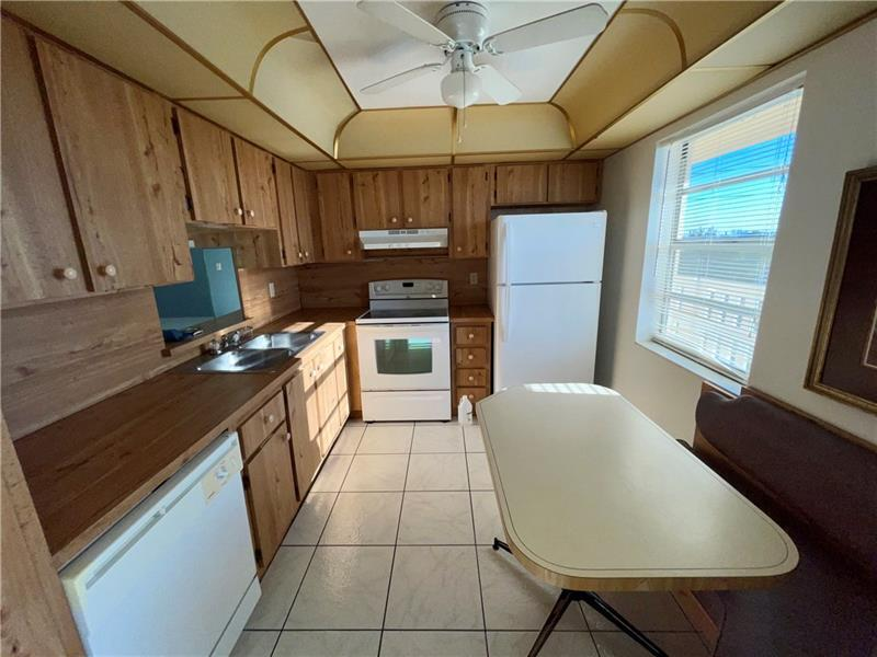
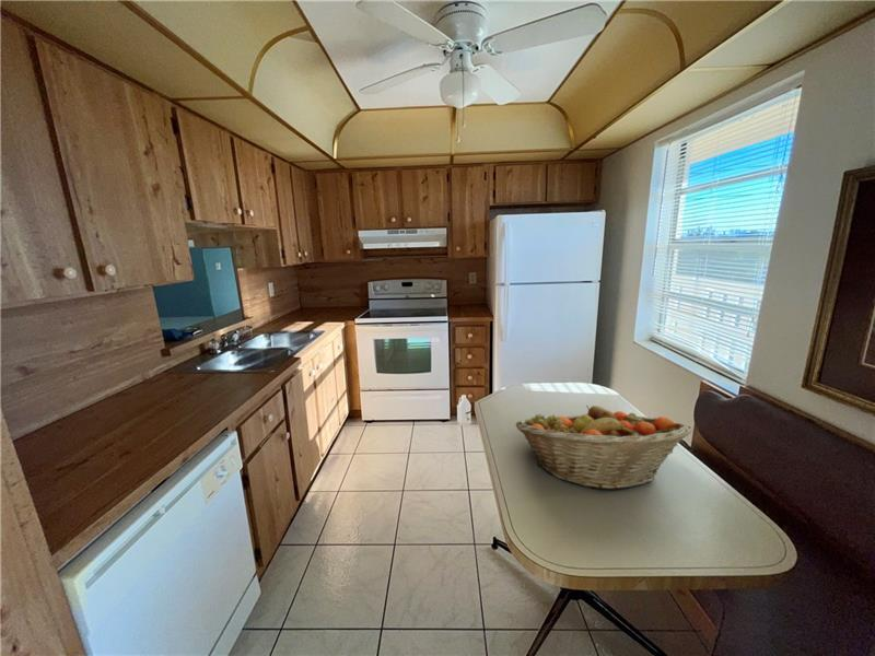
+ fruit basket [515,405,693,491]
